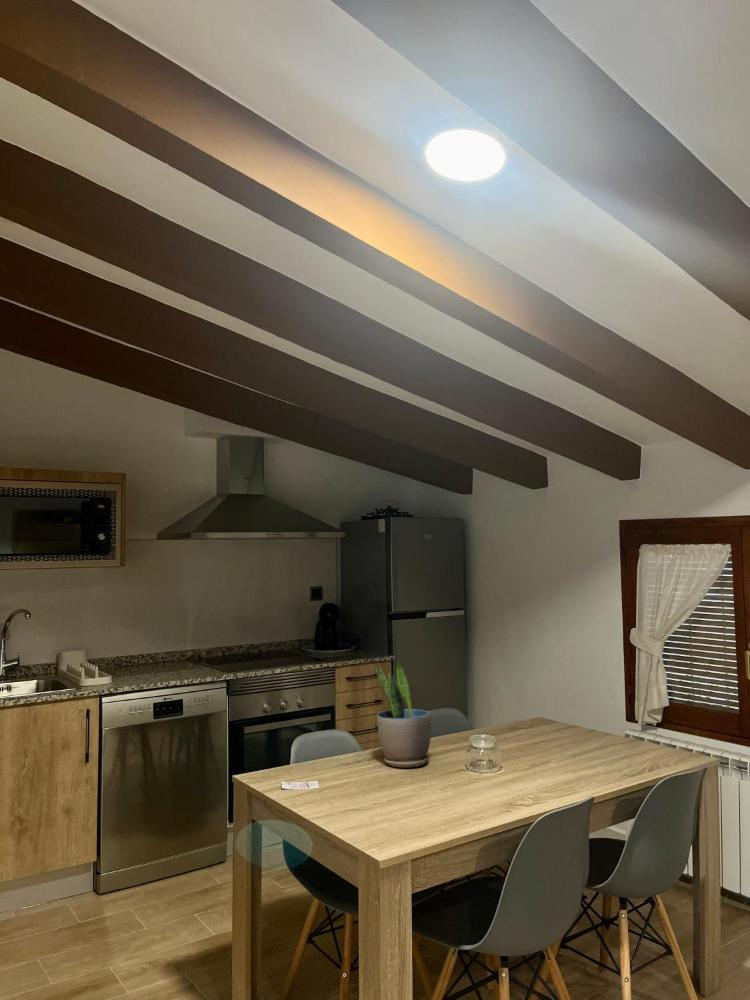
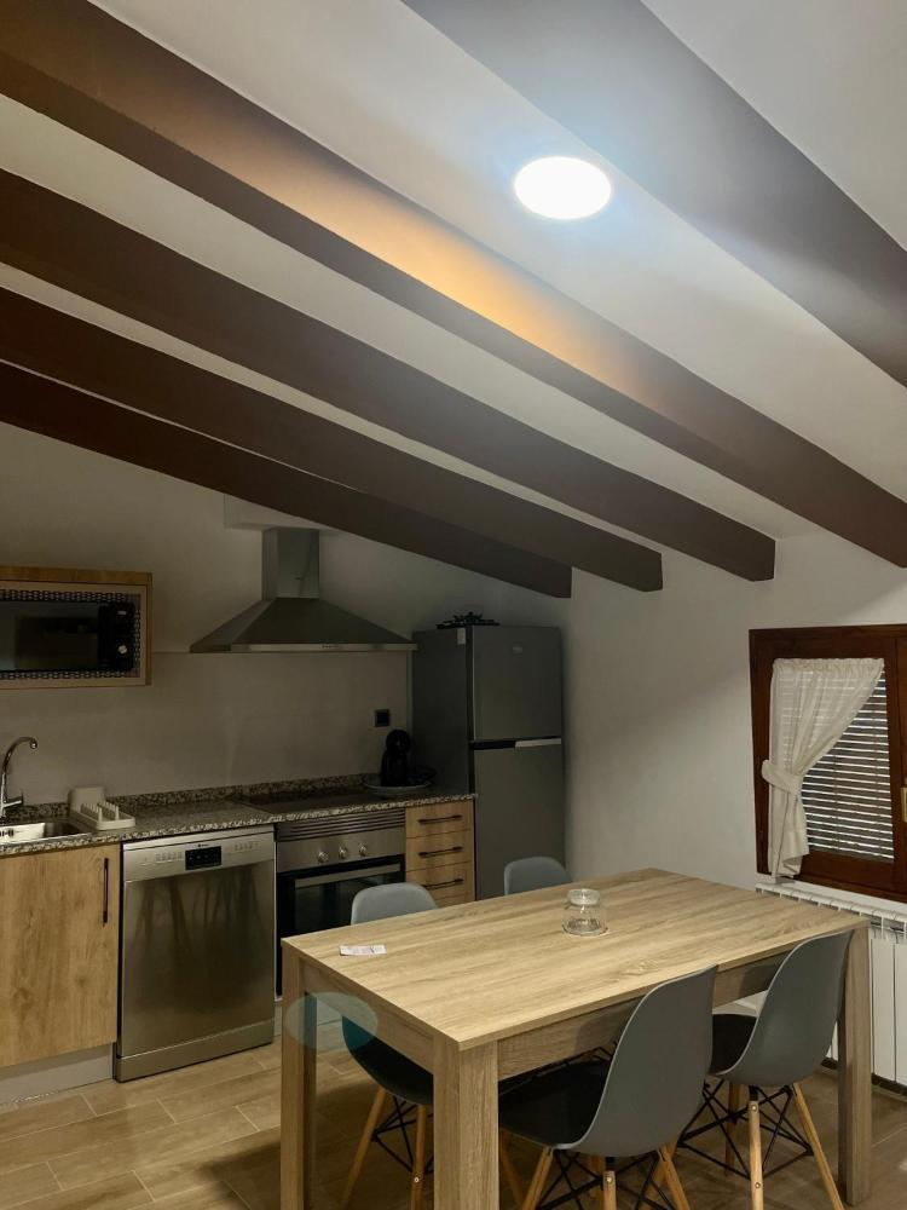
- potted plant [376,662,432,768]
